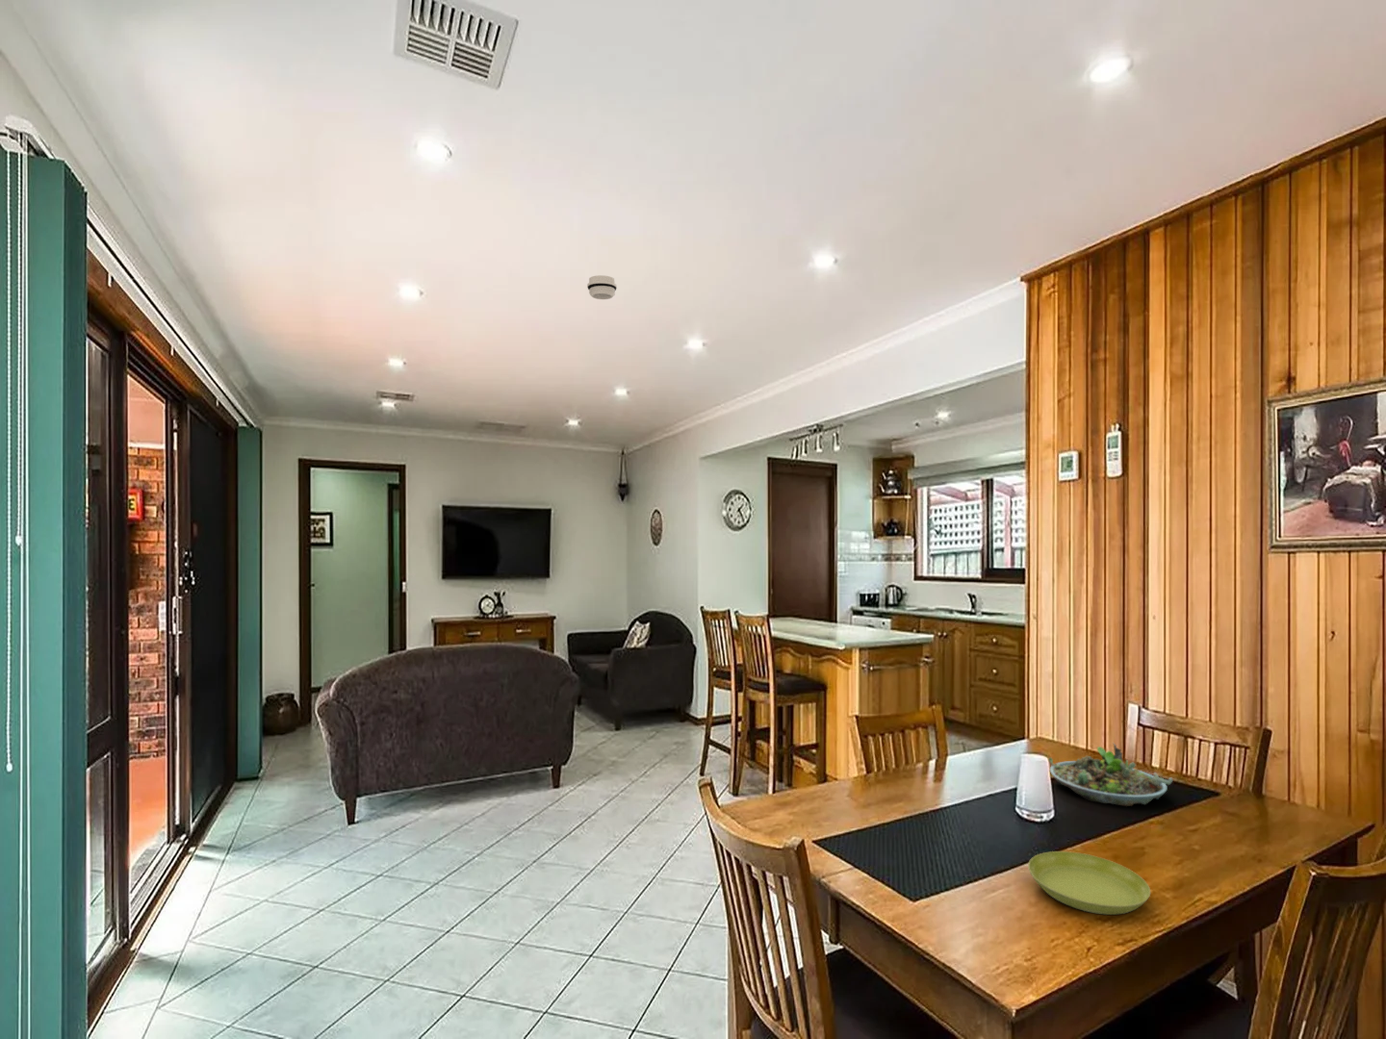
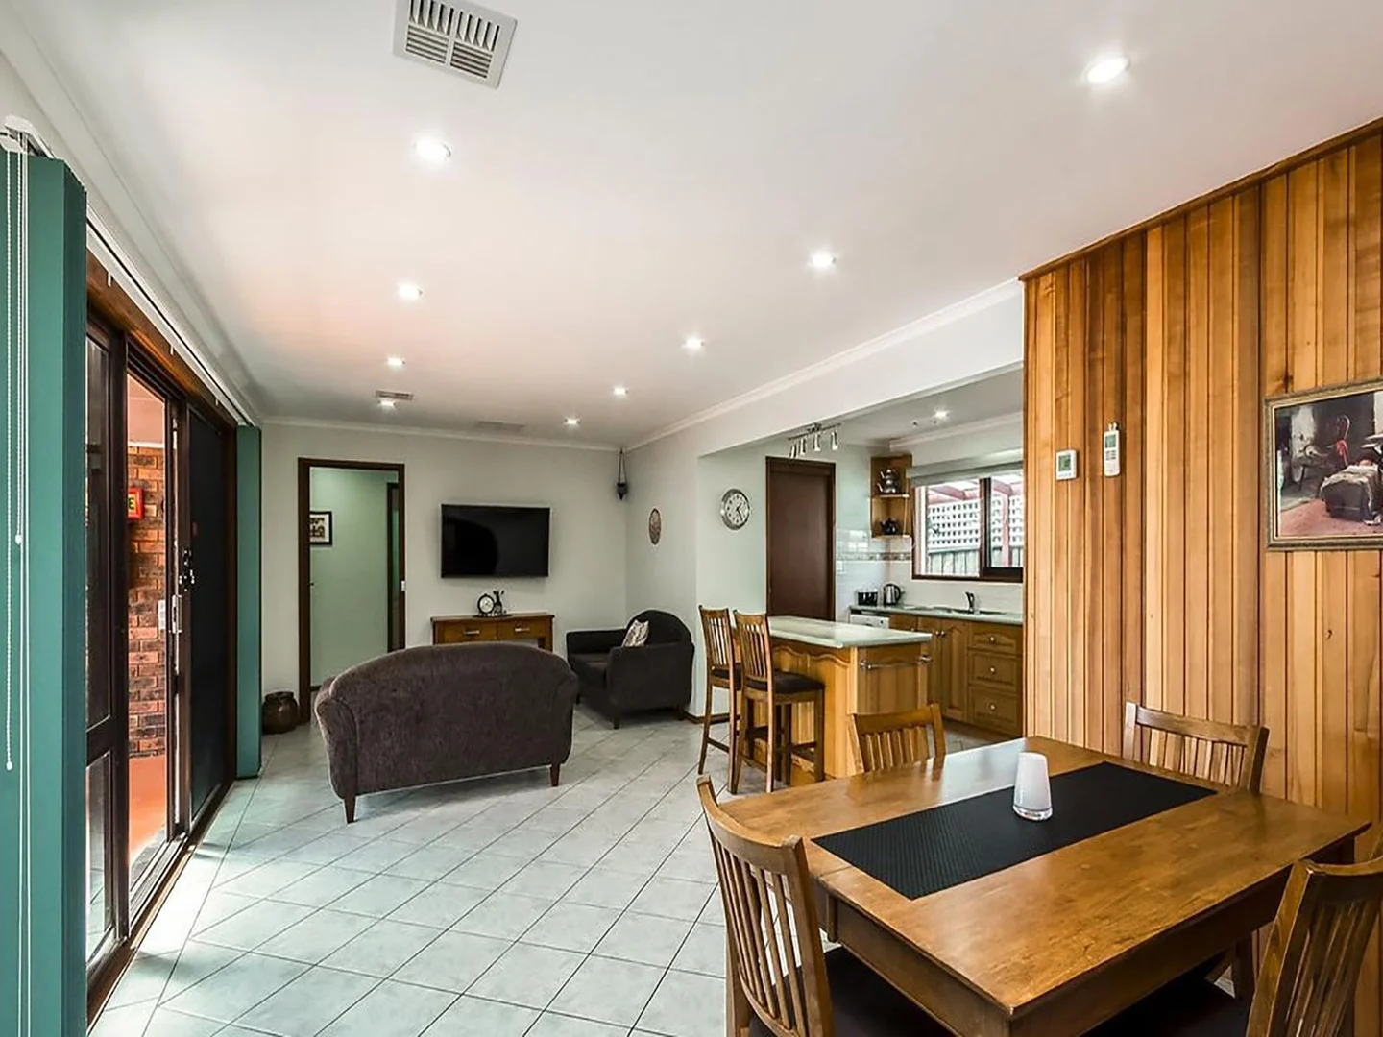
- succulent planter [1048,742,1173,808]
- saucer [1027,850,1151,916]
- smoke detector [586,274,618,300]
